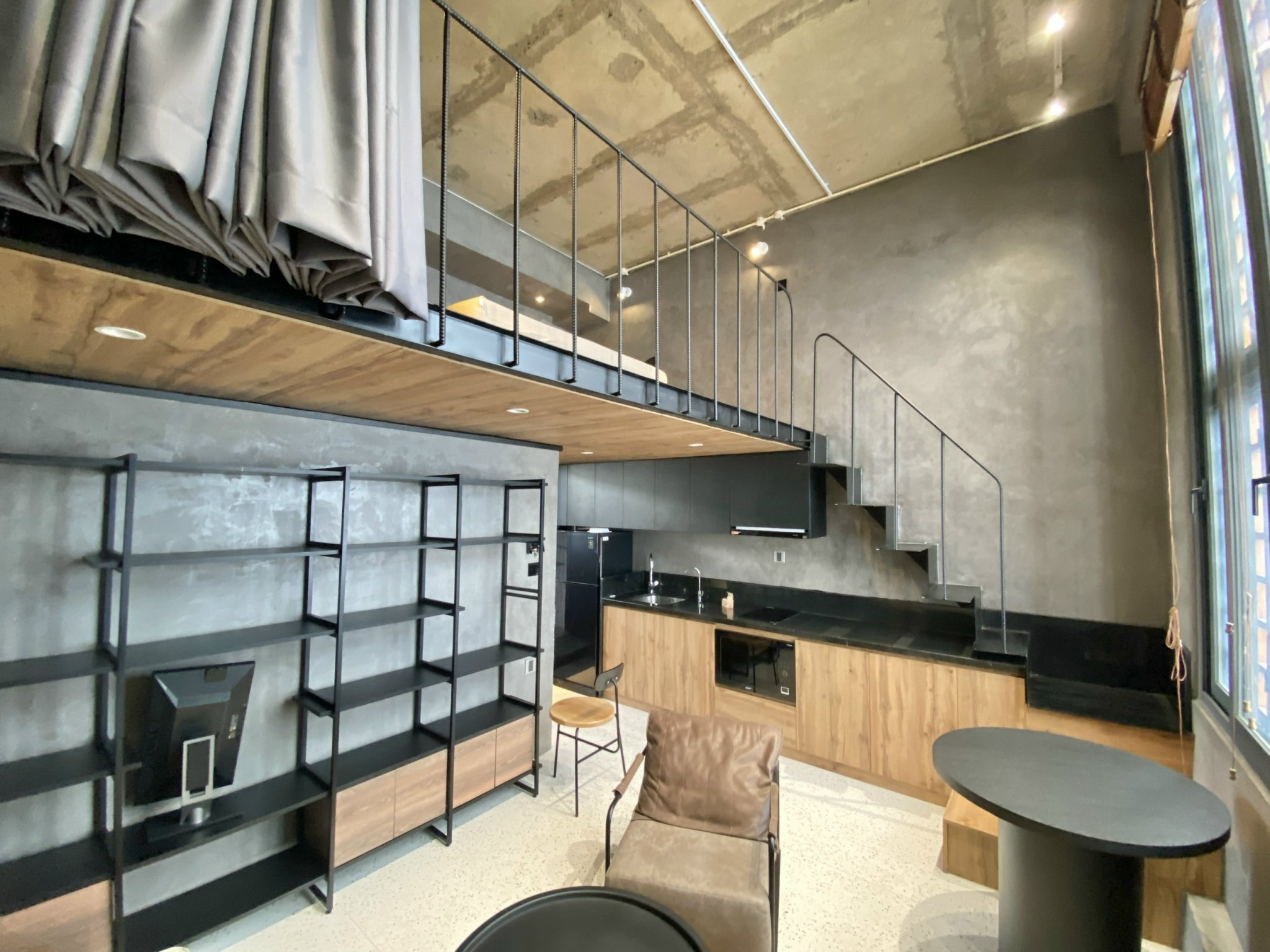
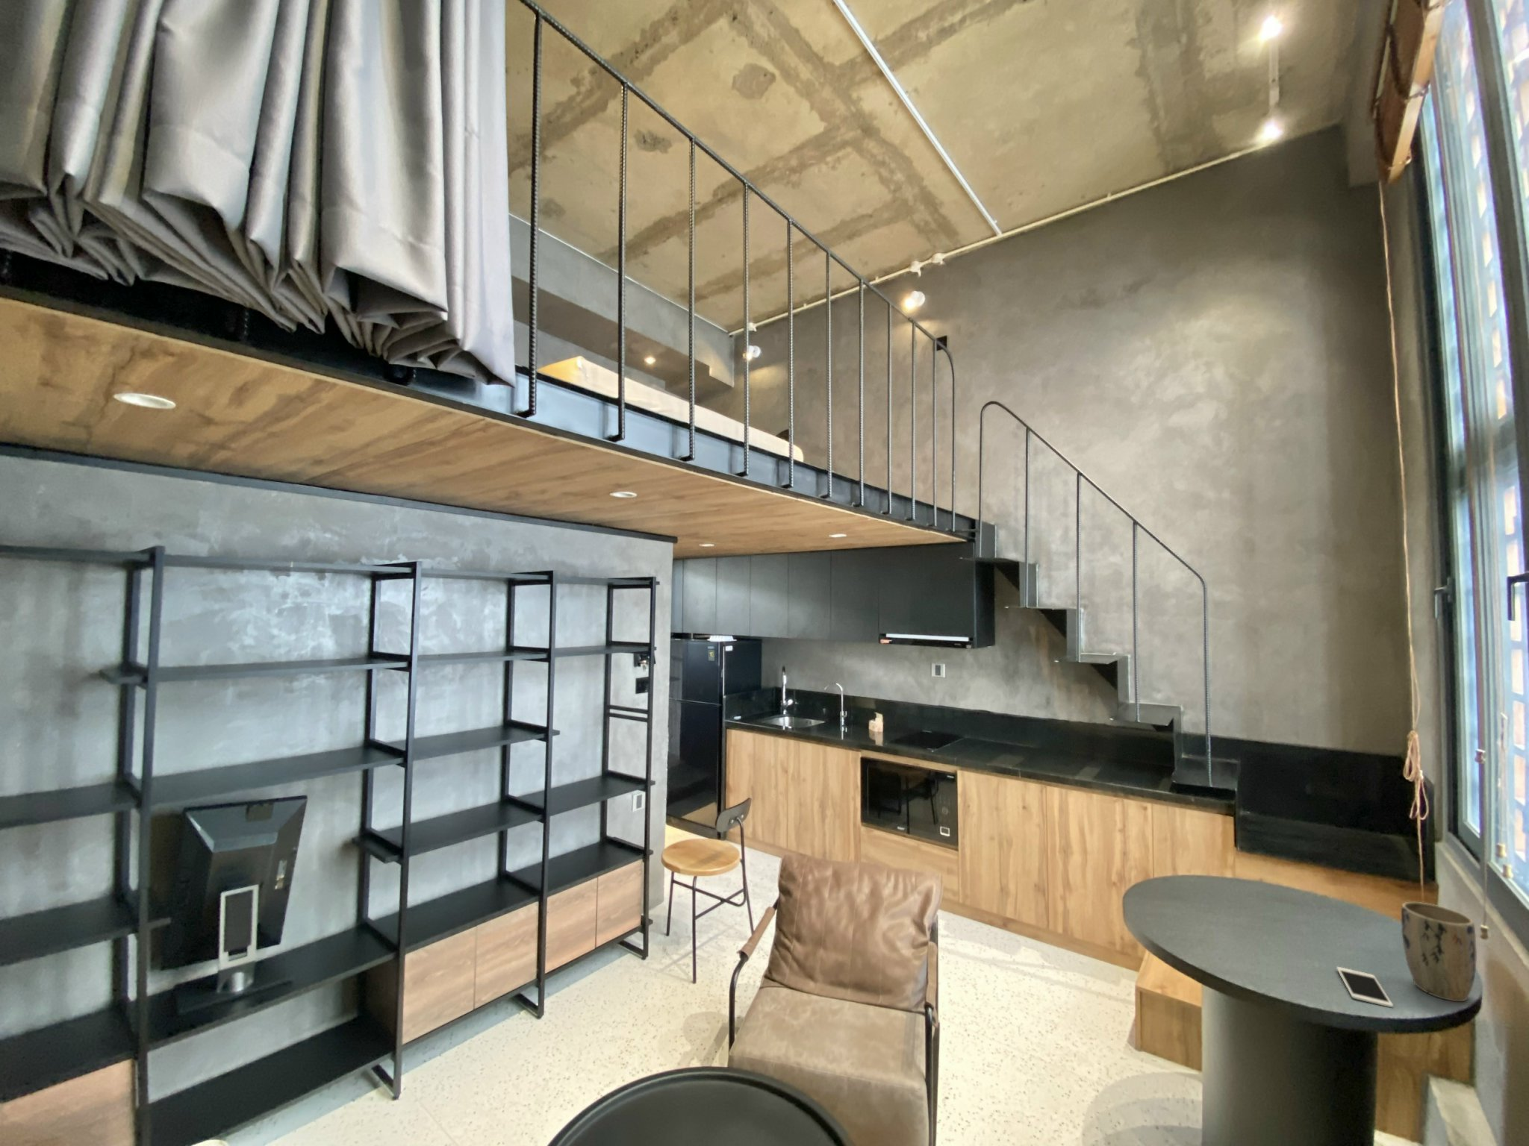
+ cell phone [1335,967,1394,1009]
+ plant pot [1400,902,1477,1002]
